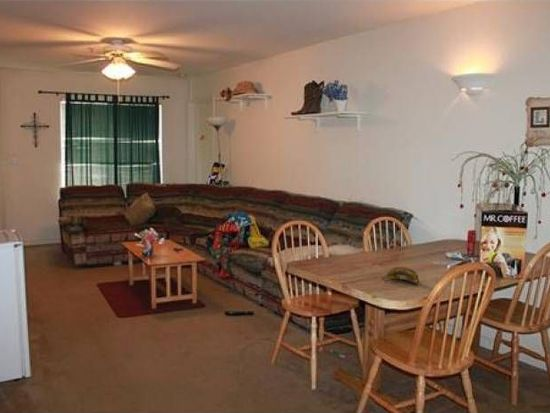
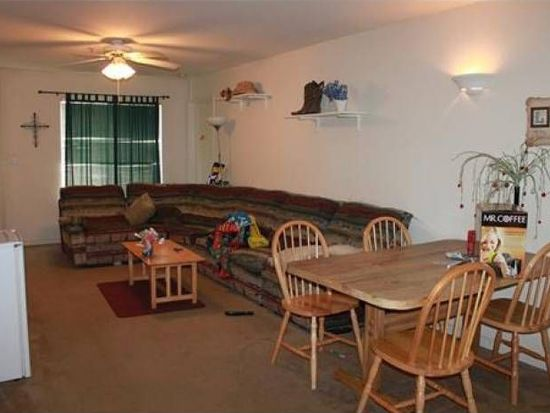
- banana [381,266,420,284]
